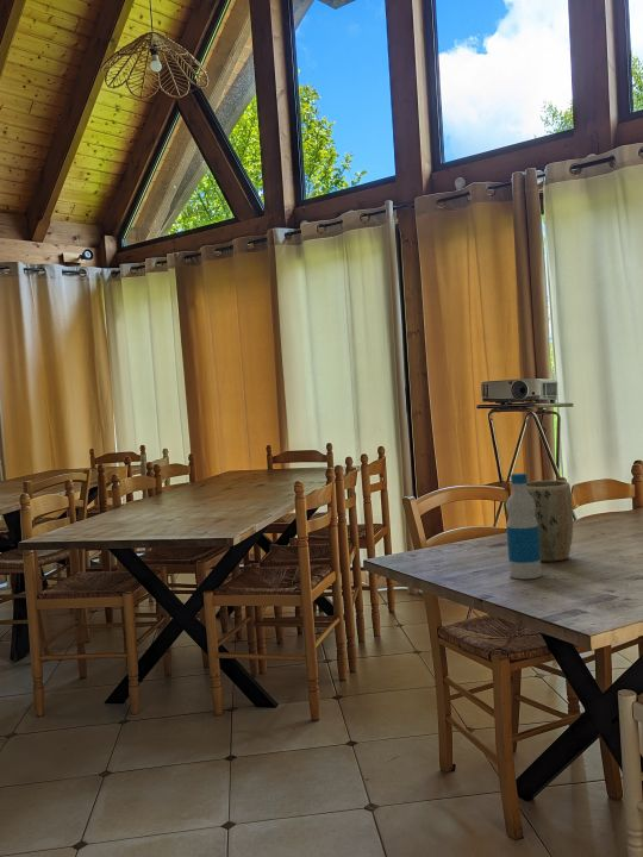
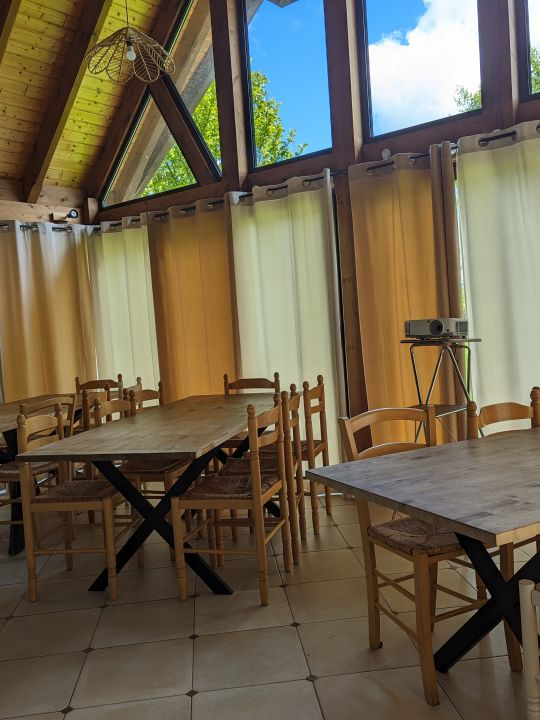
- plant pot [526,480,574,562]
- bottle [505,473,543,580]
